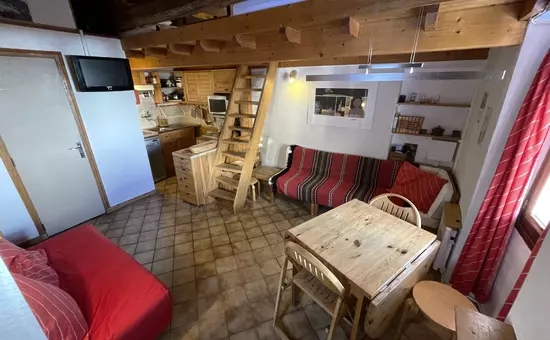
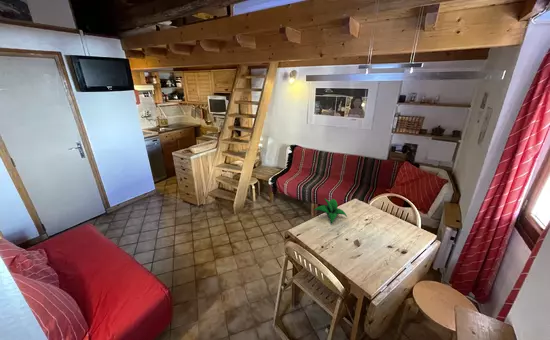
+ succulent plant [313,197,348,225]
